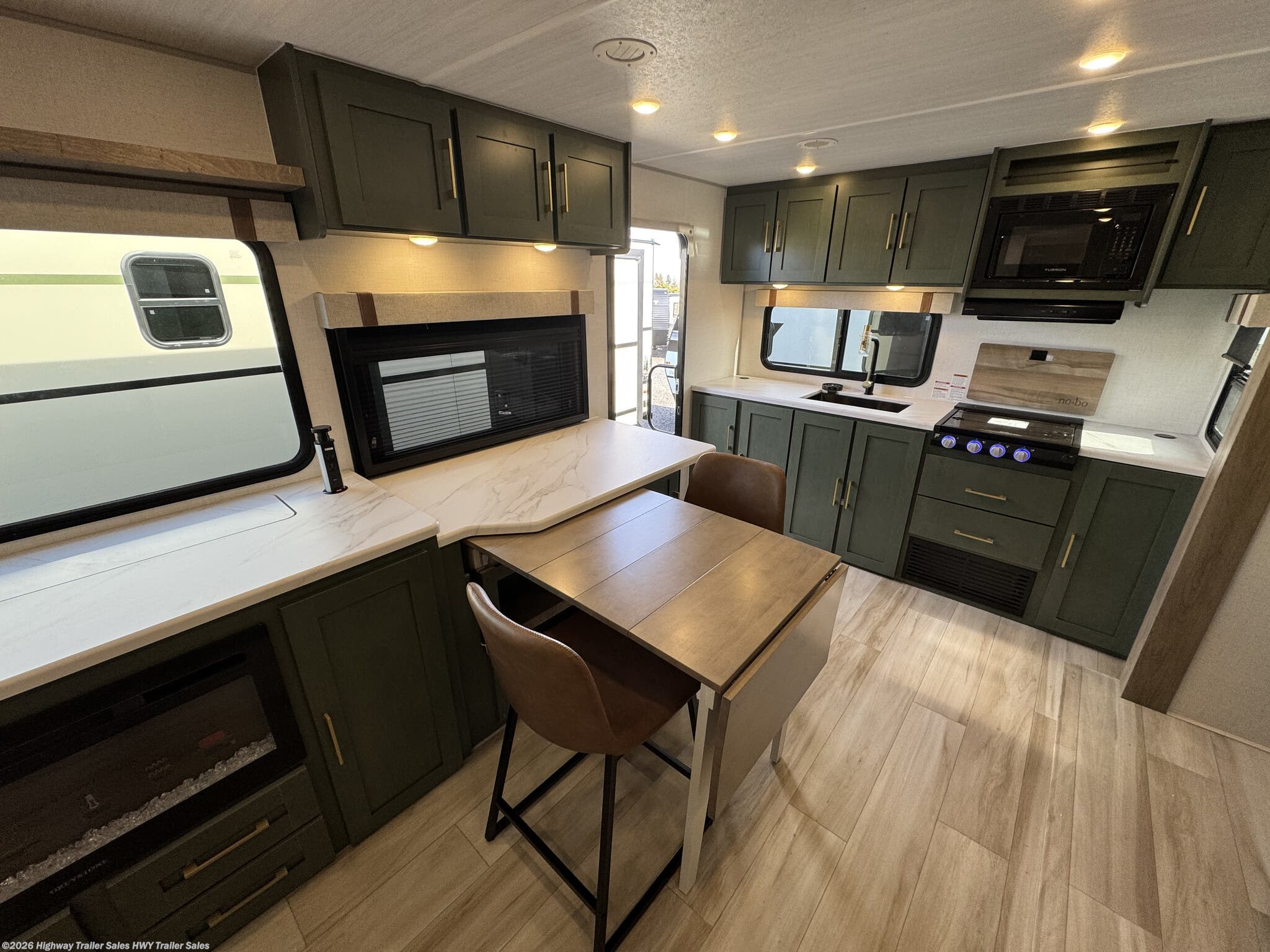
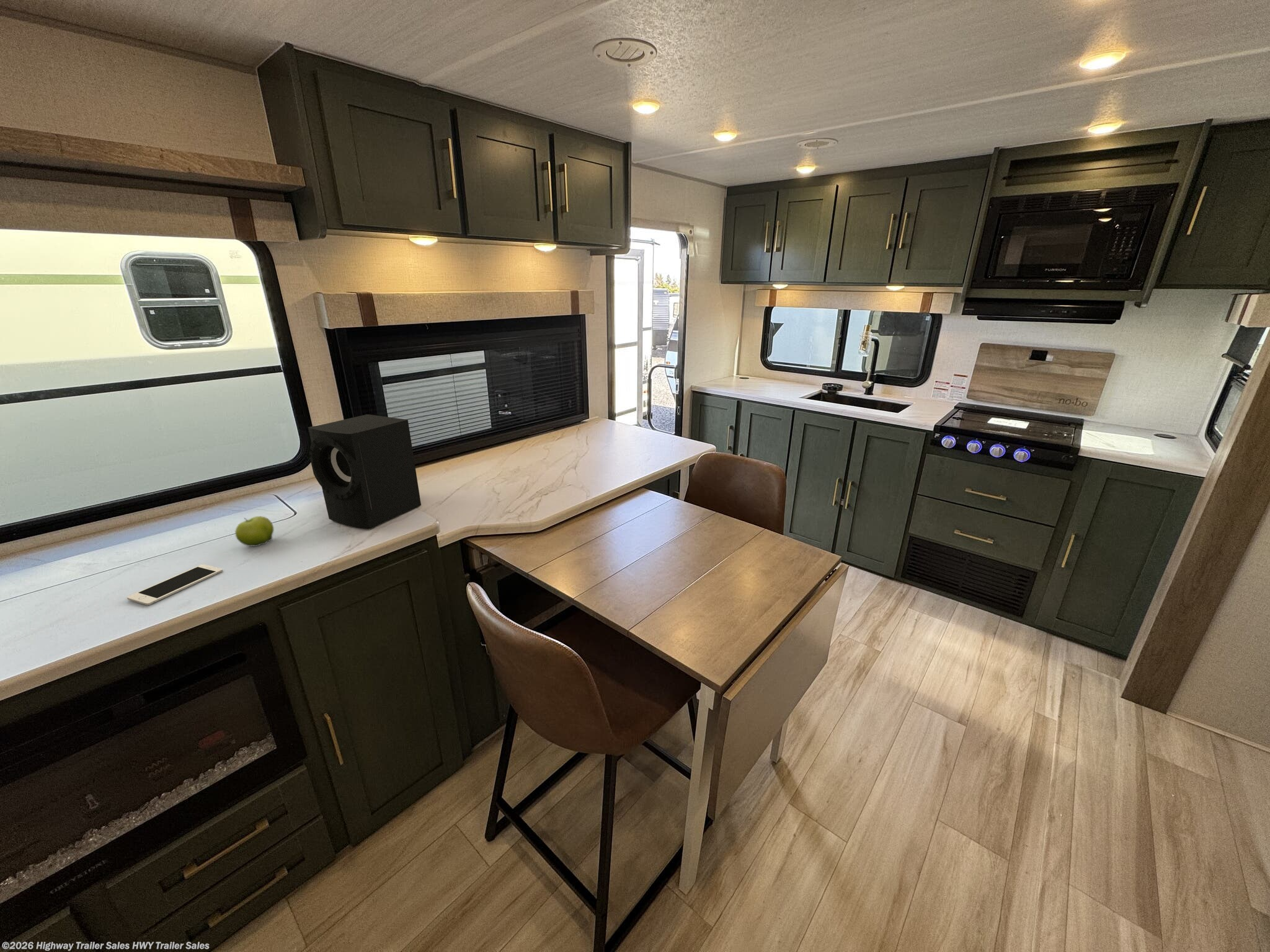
+ speaker [308,414,422,530]
+ cell phone [127,564,223,606]
+ fruit [234,516,274,547]
